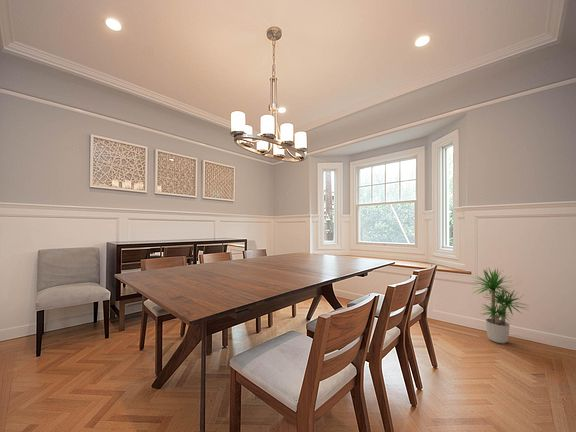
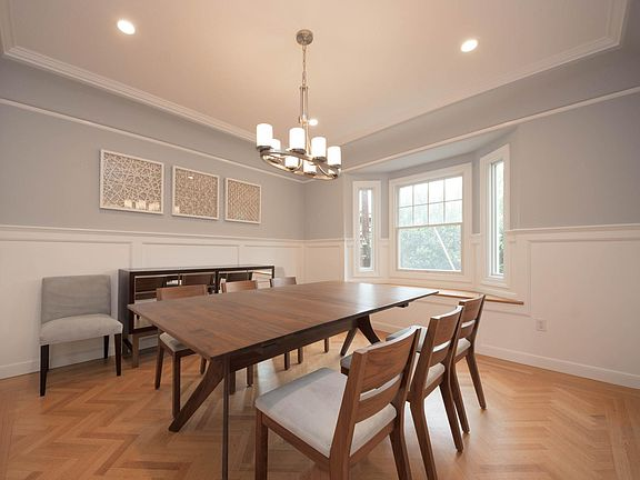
- potted plant [471,266,530,344]
